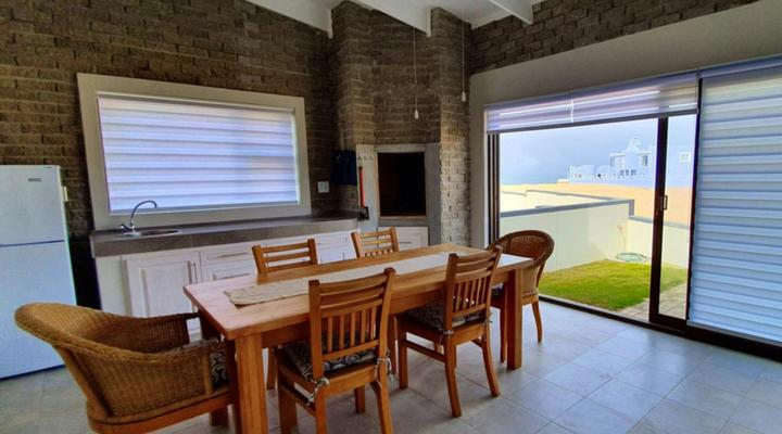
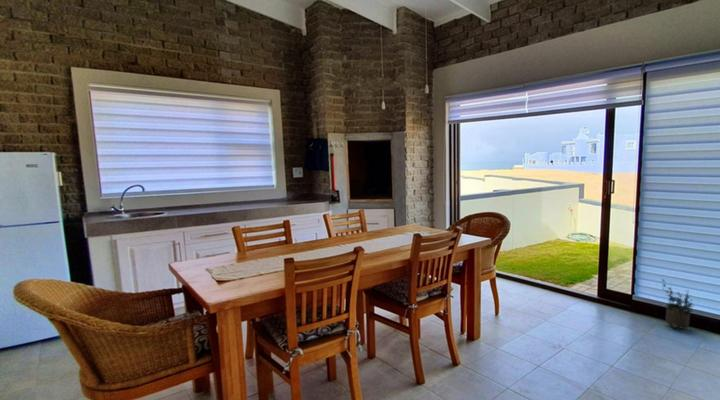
+ potted plant [661,279,696,331]
